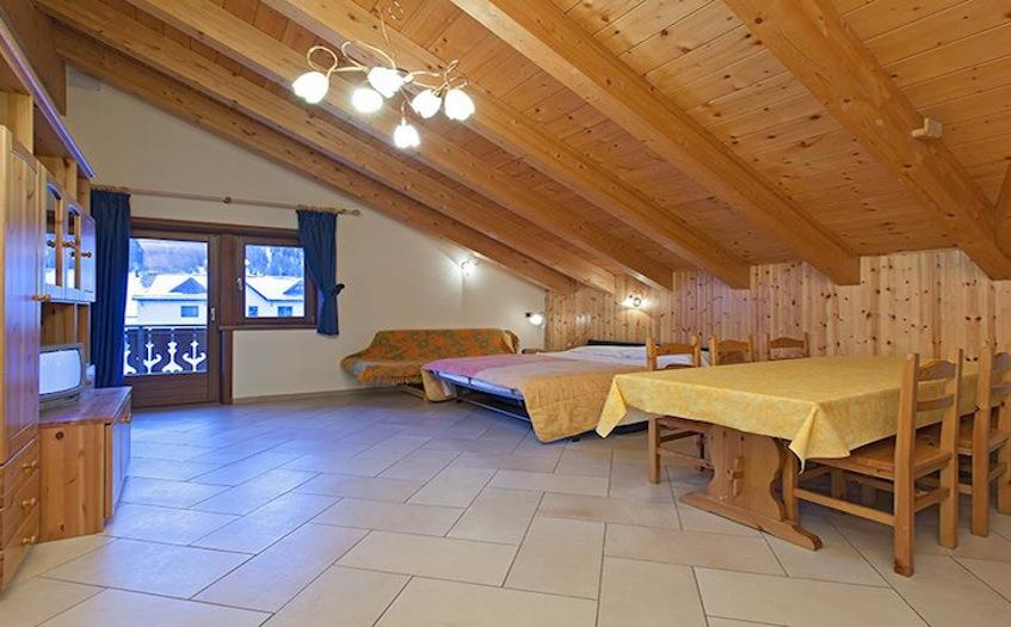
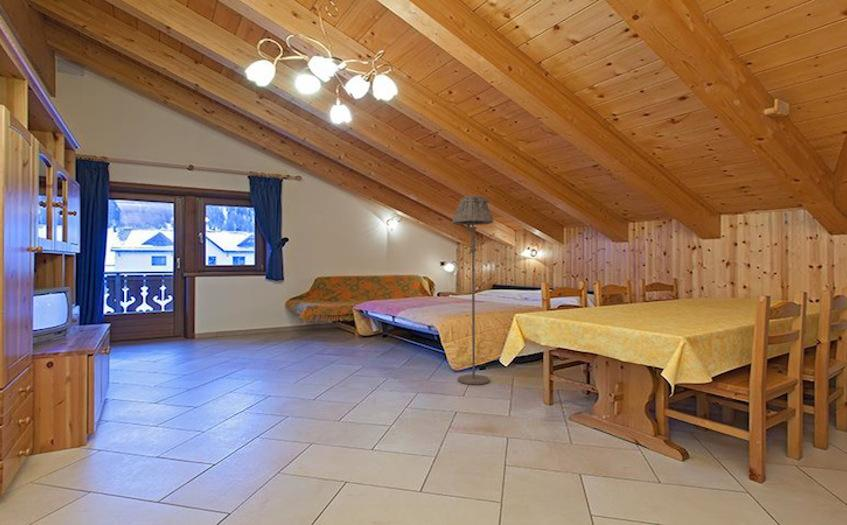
+ floor lamp [451,195,494,386]
